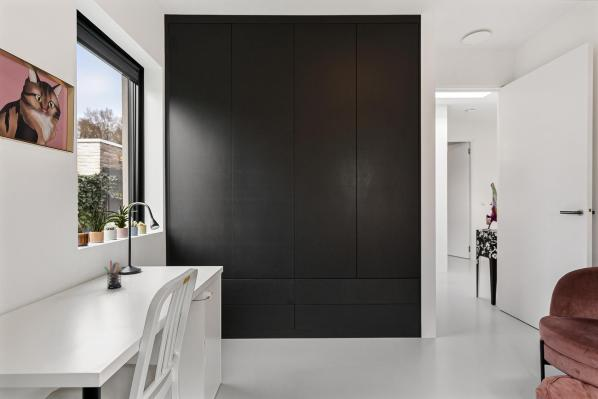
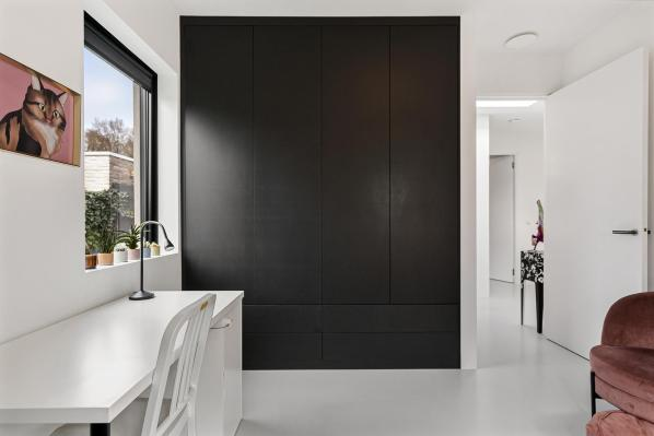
- pen holder [103,260,122,290]
